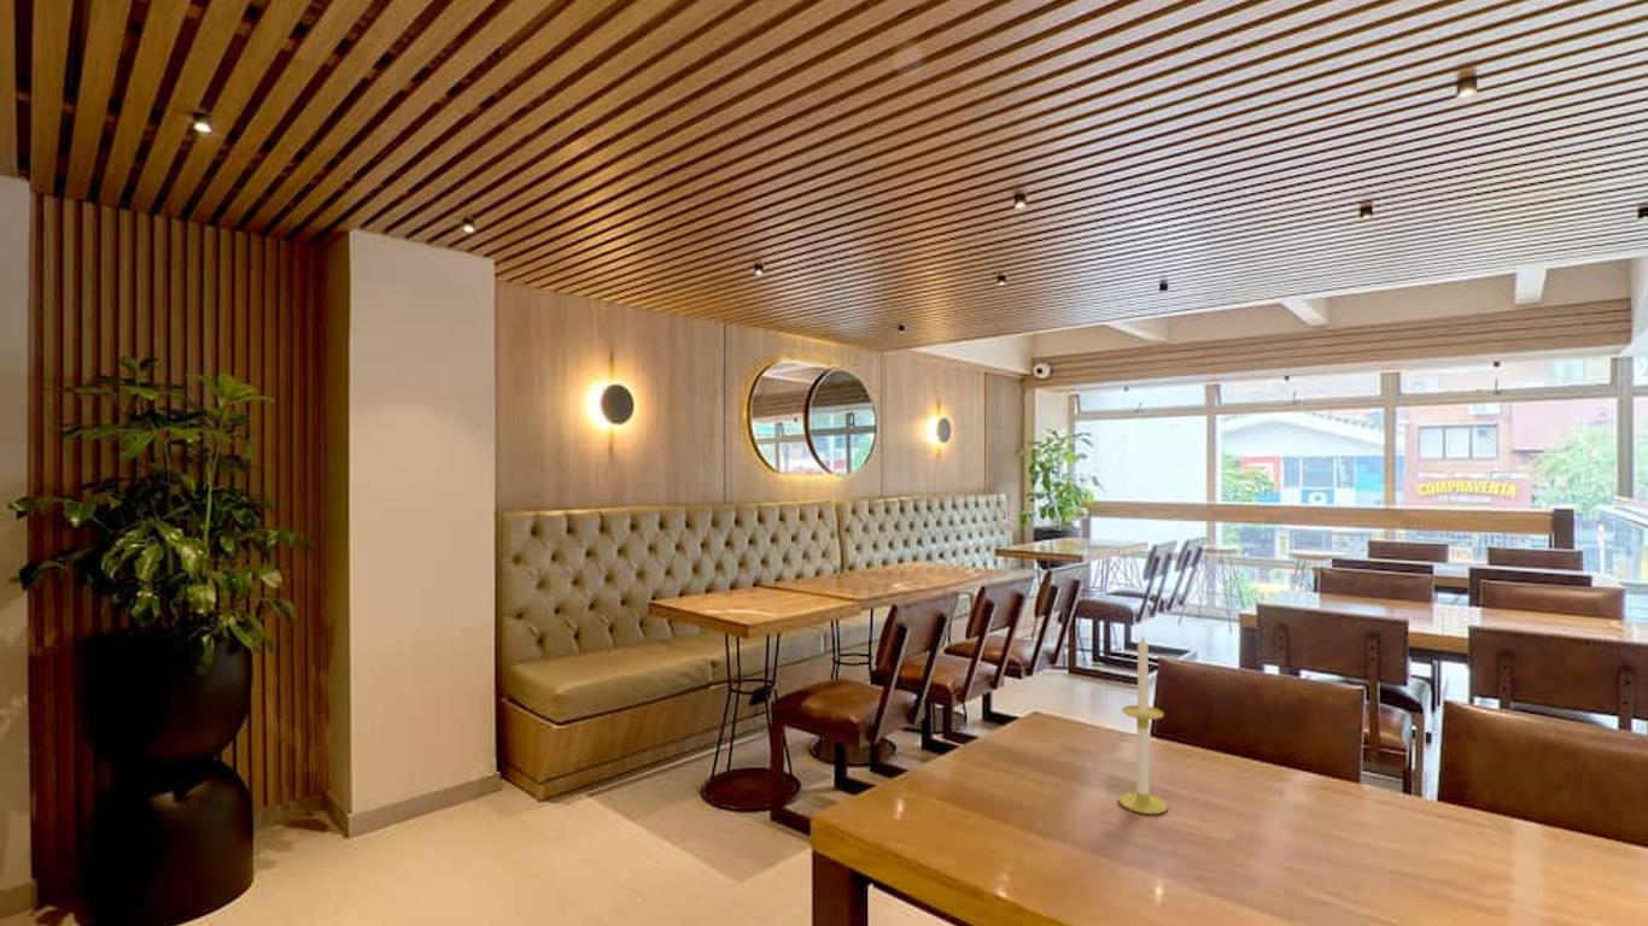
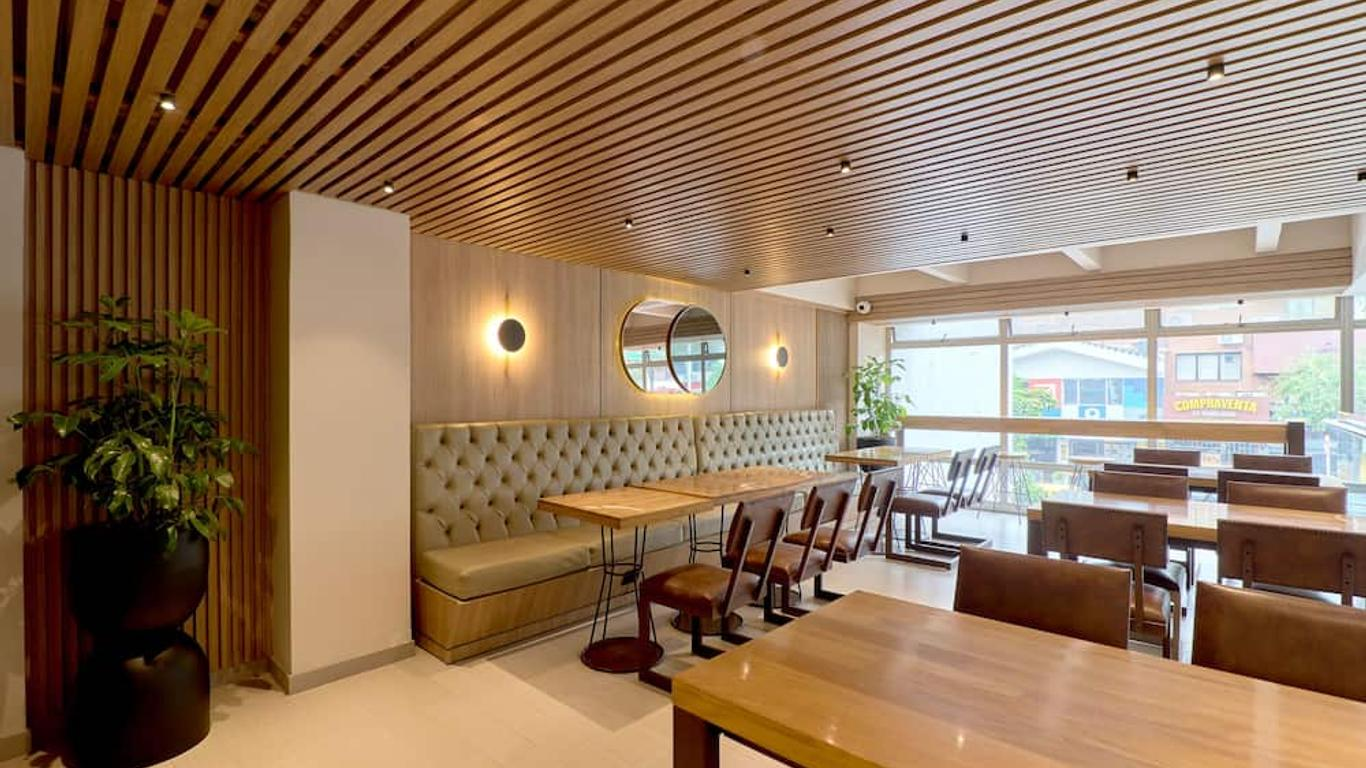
- candle [1118,633,1169,815]
